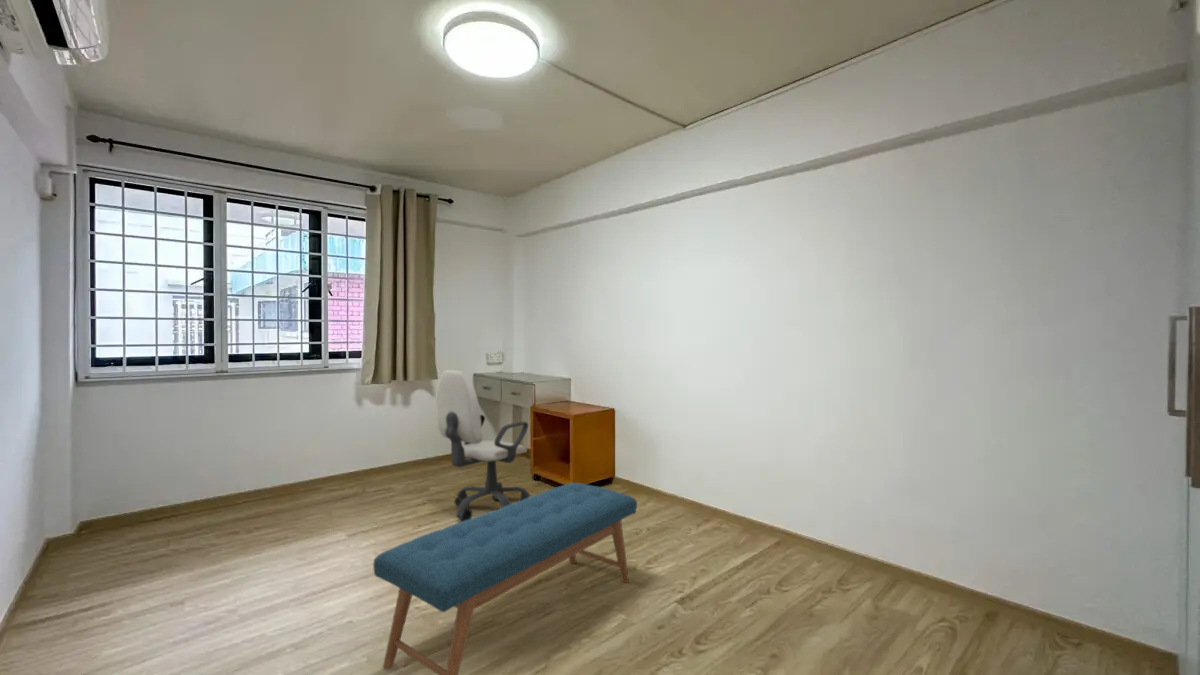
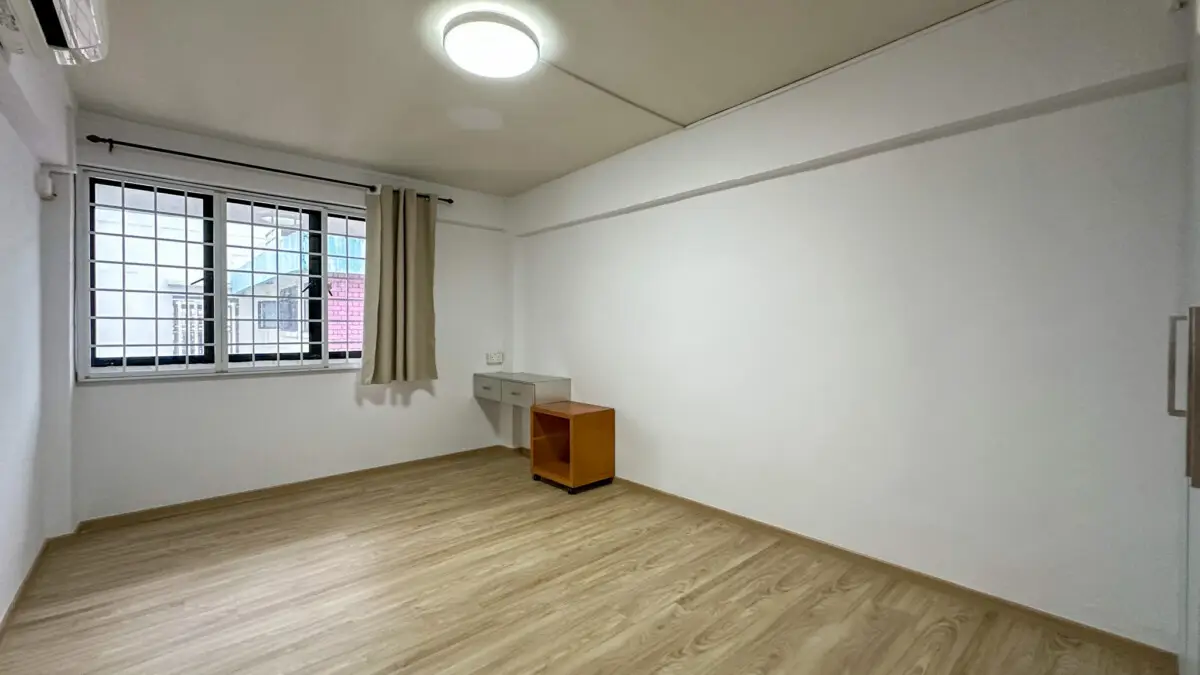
- office chair [435,369,531,521]
- bench [372,482,638,675]
